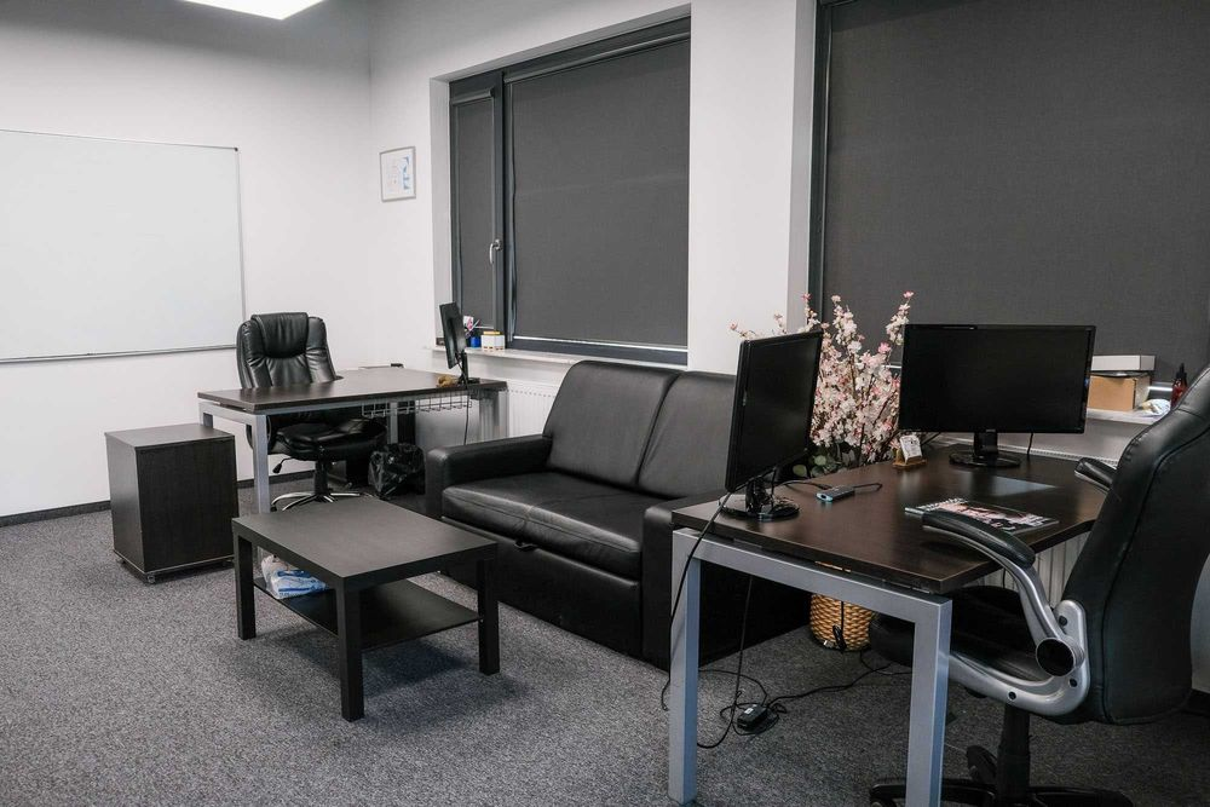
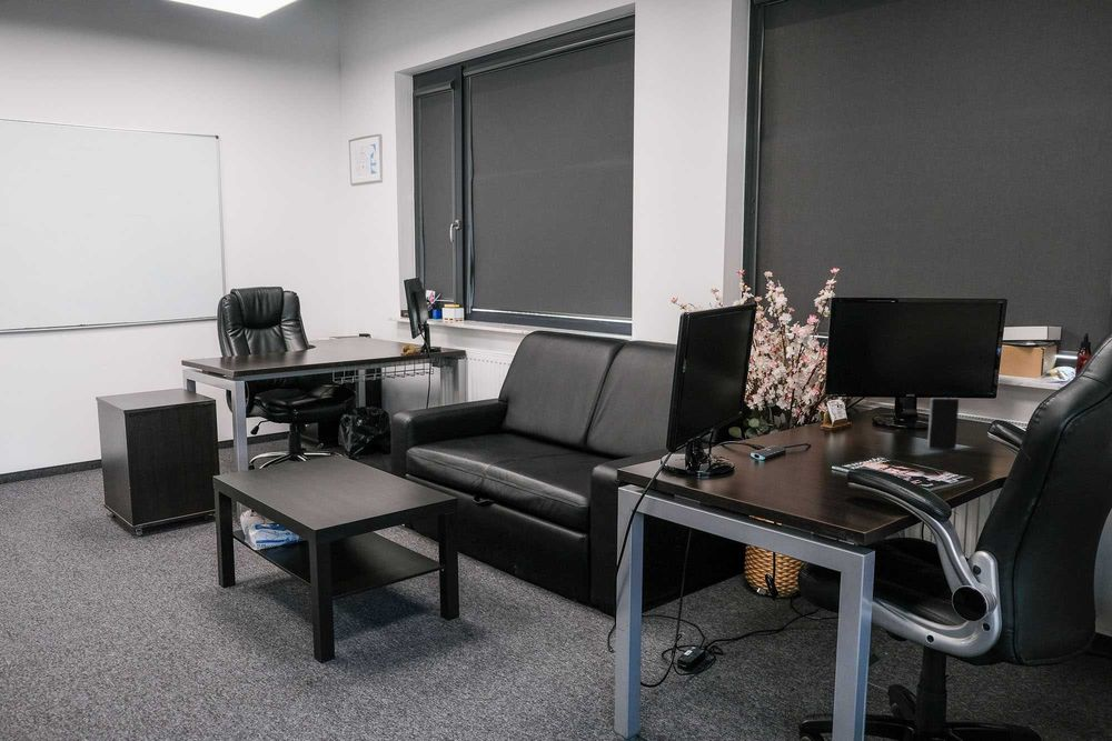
+ smartphone [926,397,960,450]
